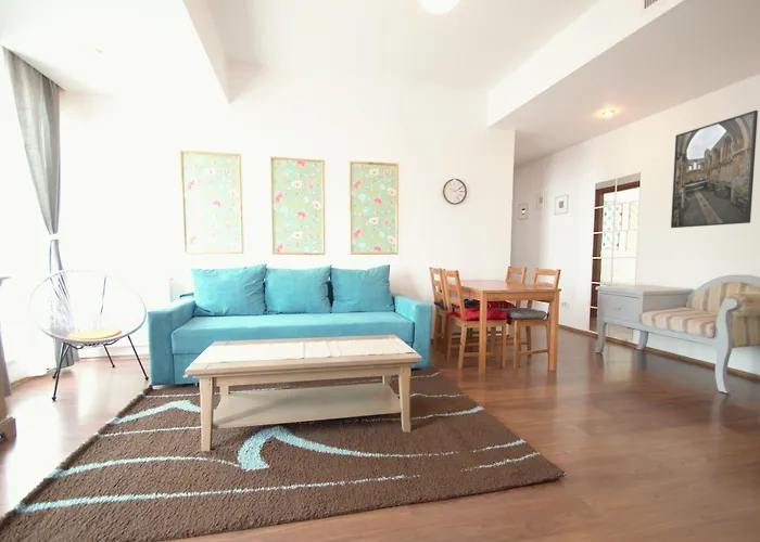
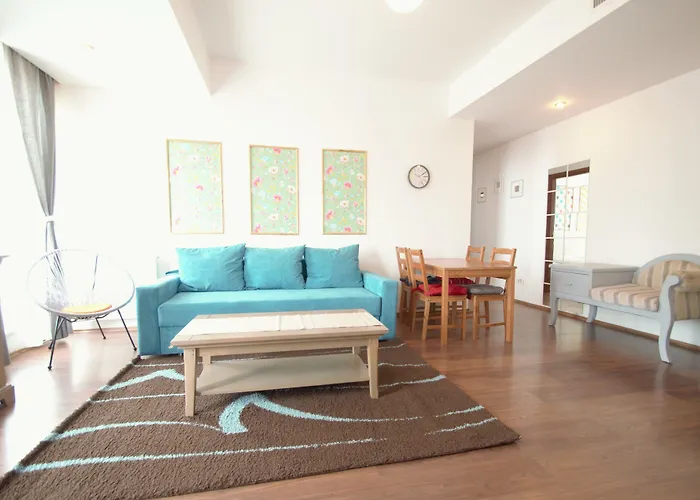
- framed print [670,109,759,229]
